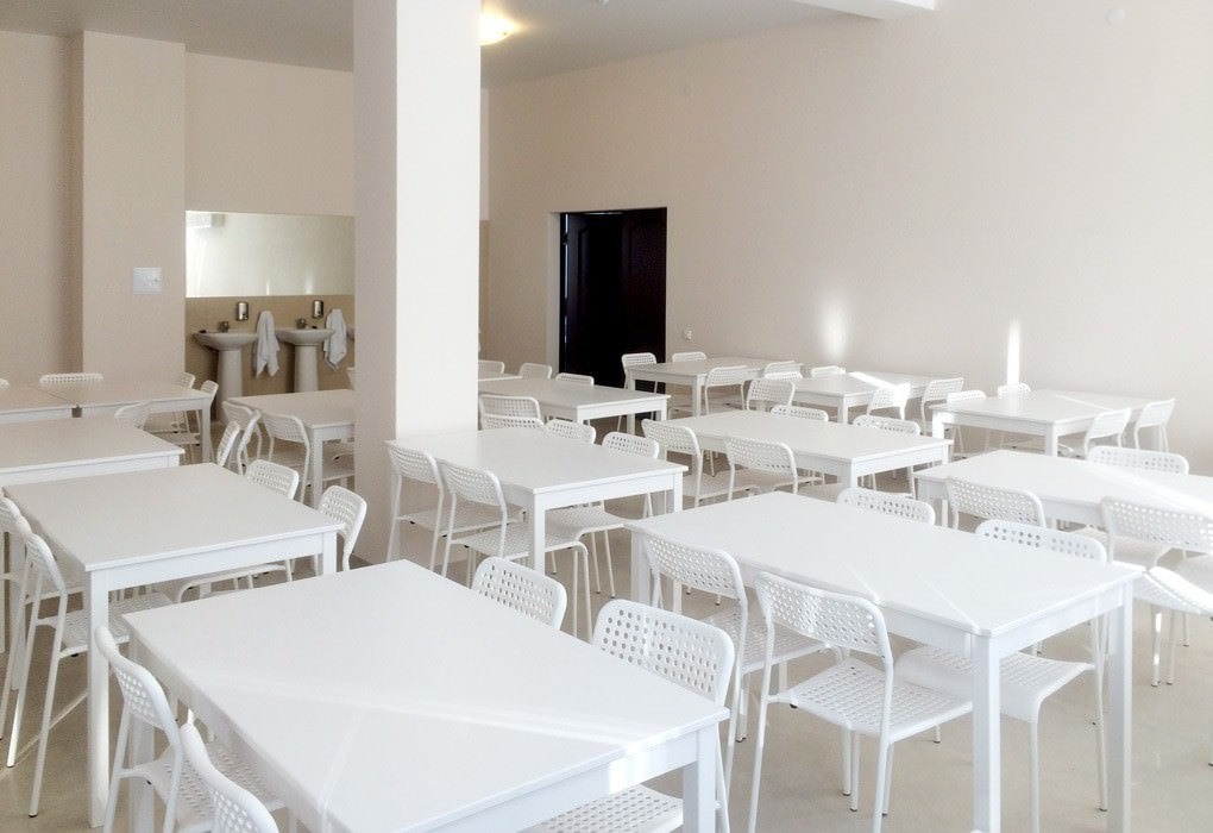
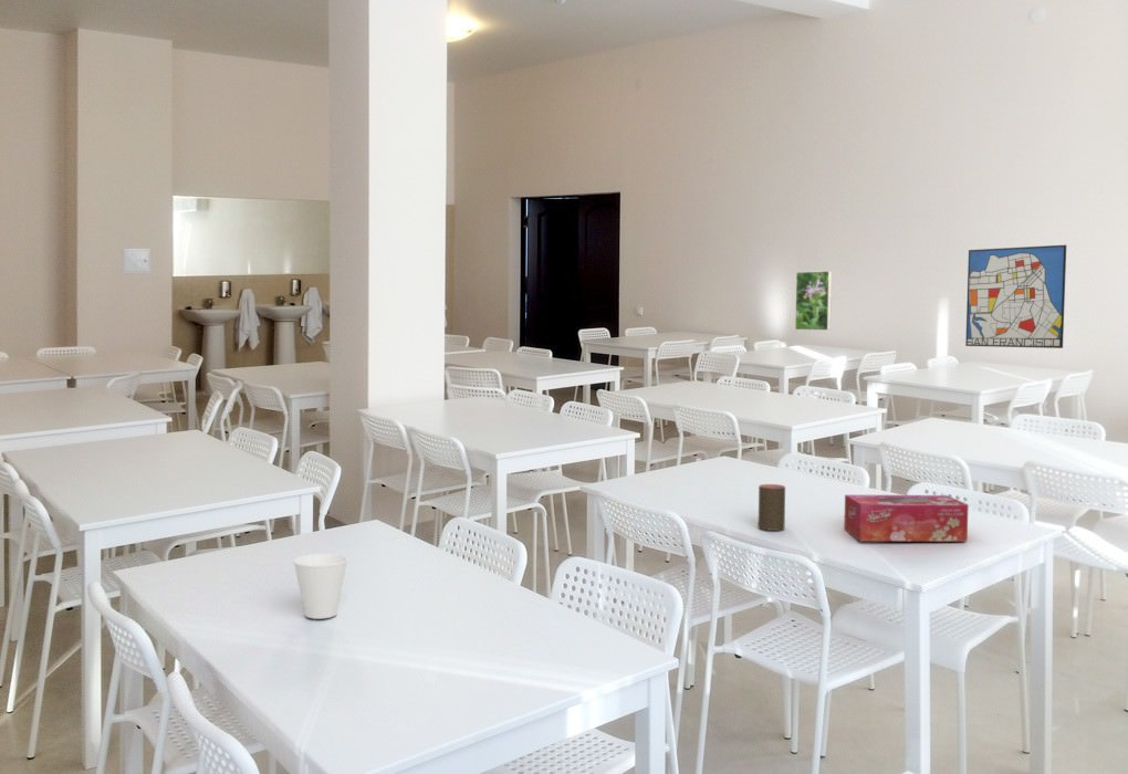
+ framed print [794,270,833,332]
+ cup [758,483,786,532]
+ cup [292,553,349,620]
+ tissue box [843,494,970,543]
+ wall art [964,244,1067,349]
